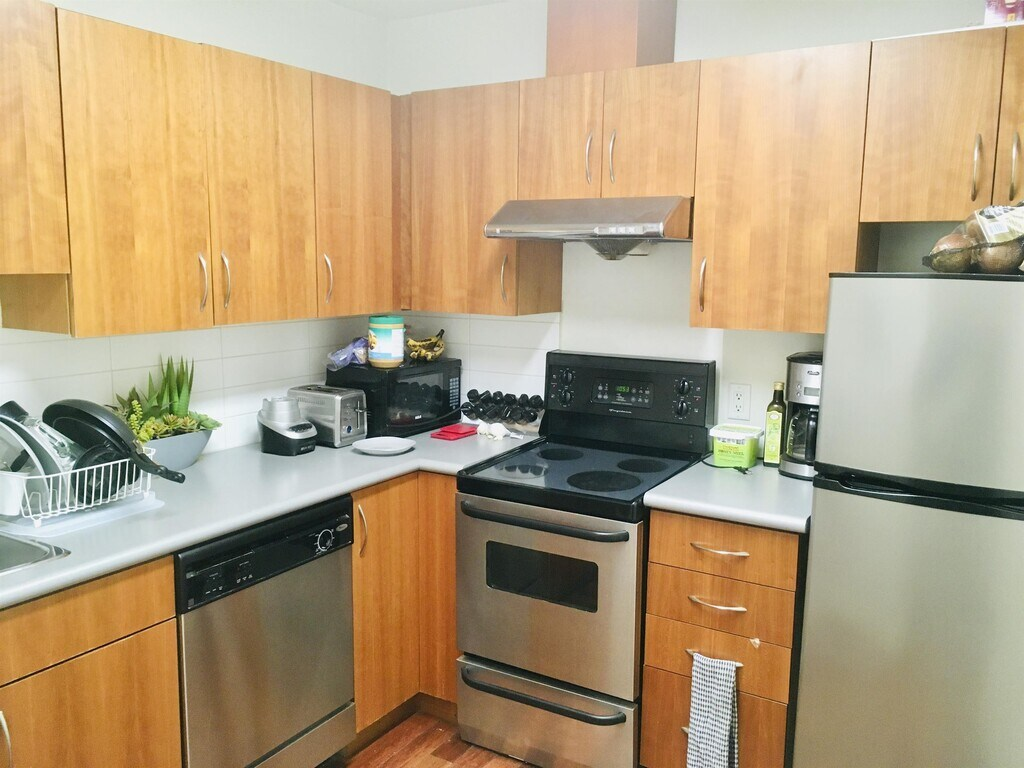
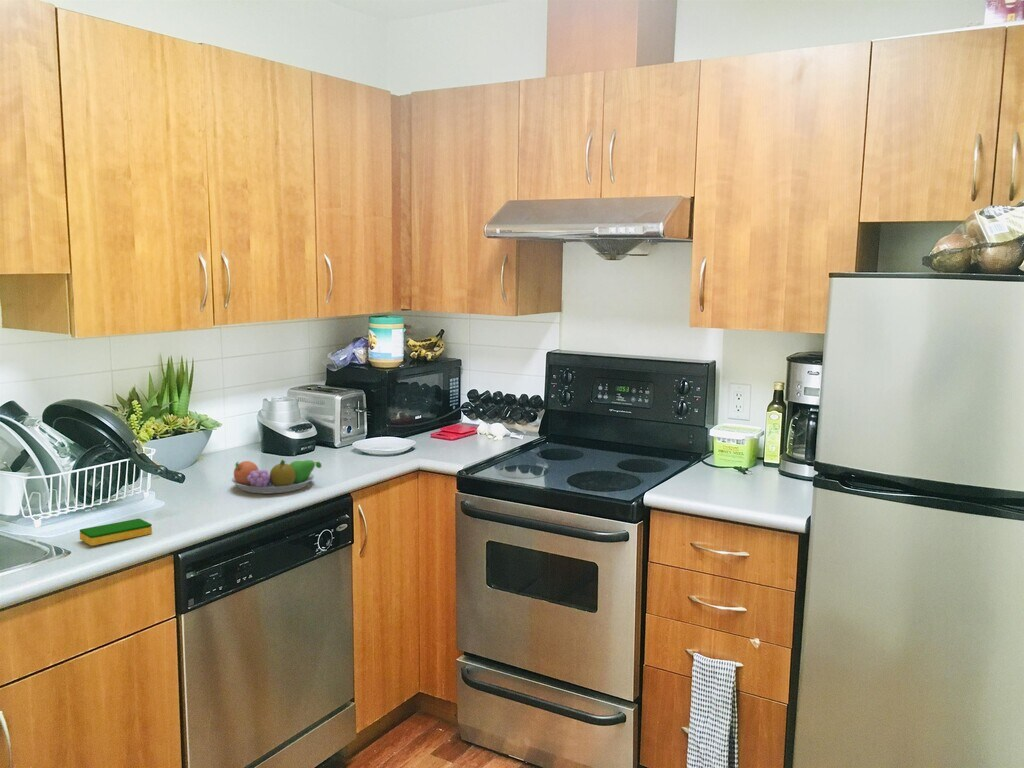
+ dish sponge [79,518,153,547]
+ fruit bowl [230,459,323,494]
